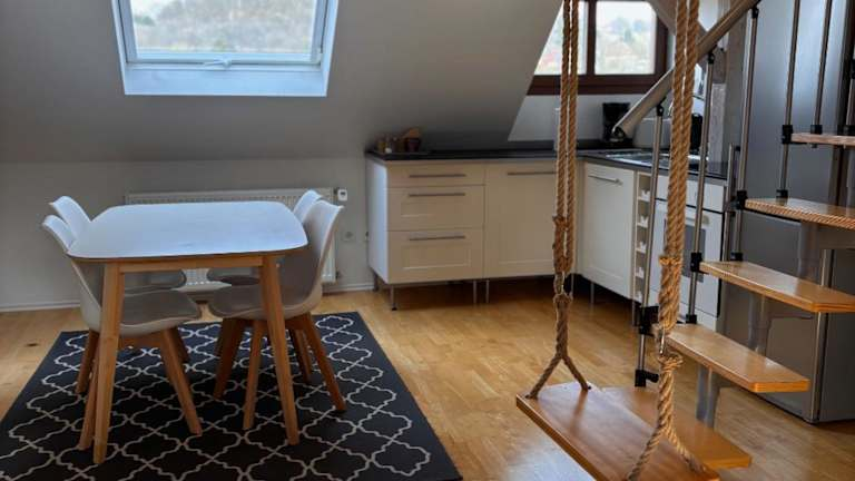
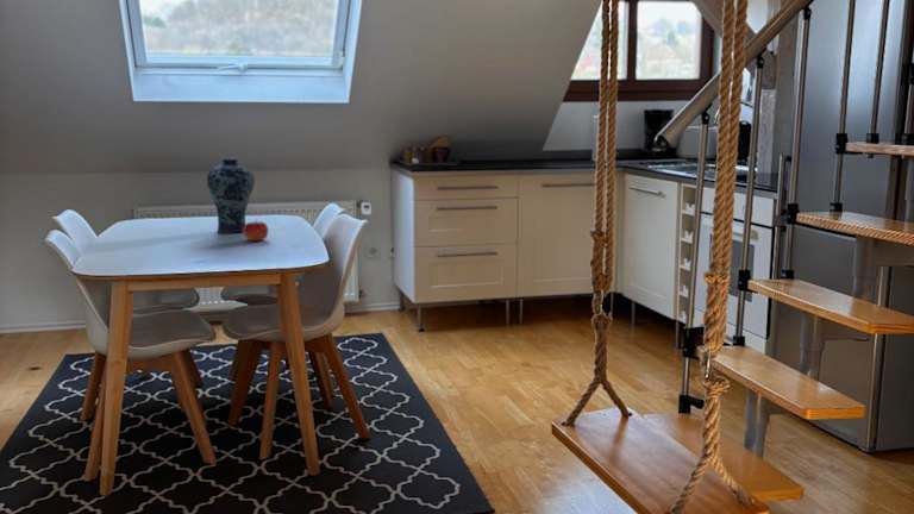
+ vase [206,157,256,233]
+ fruit [242,219,269,243]
